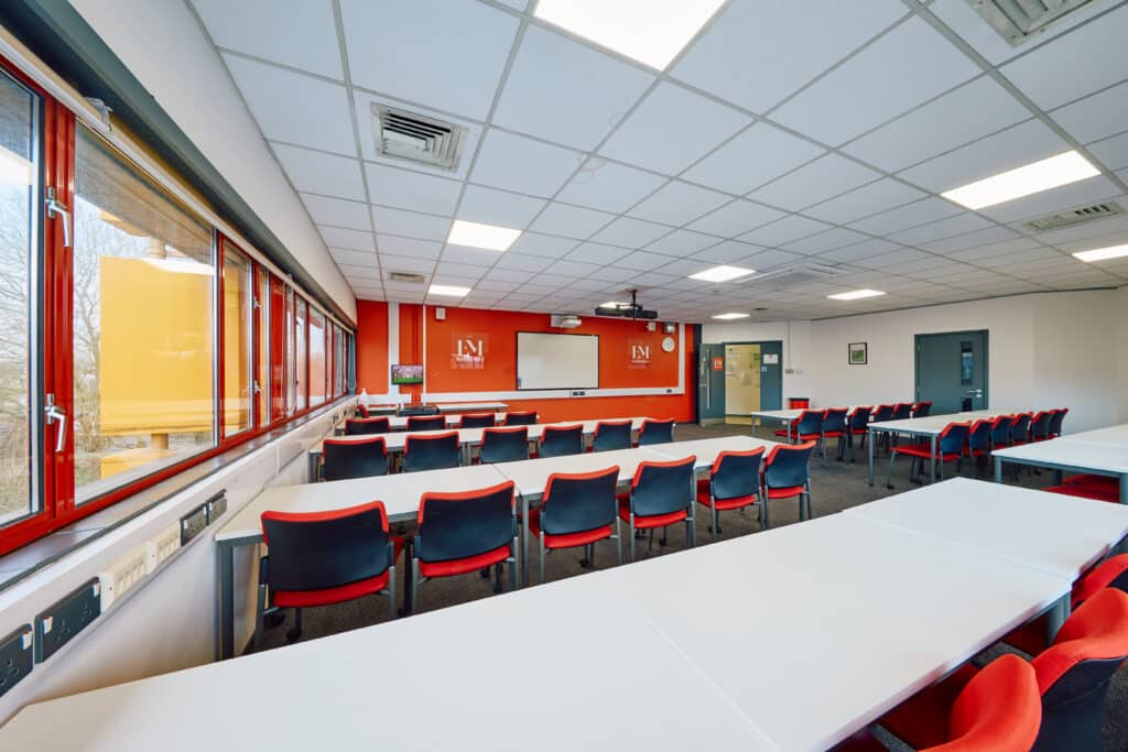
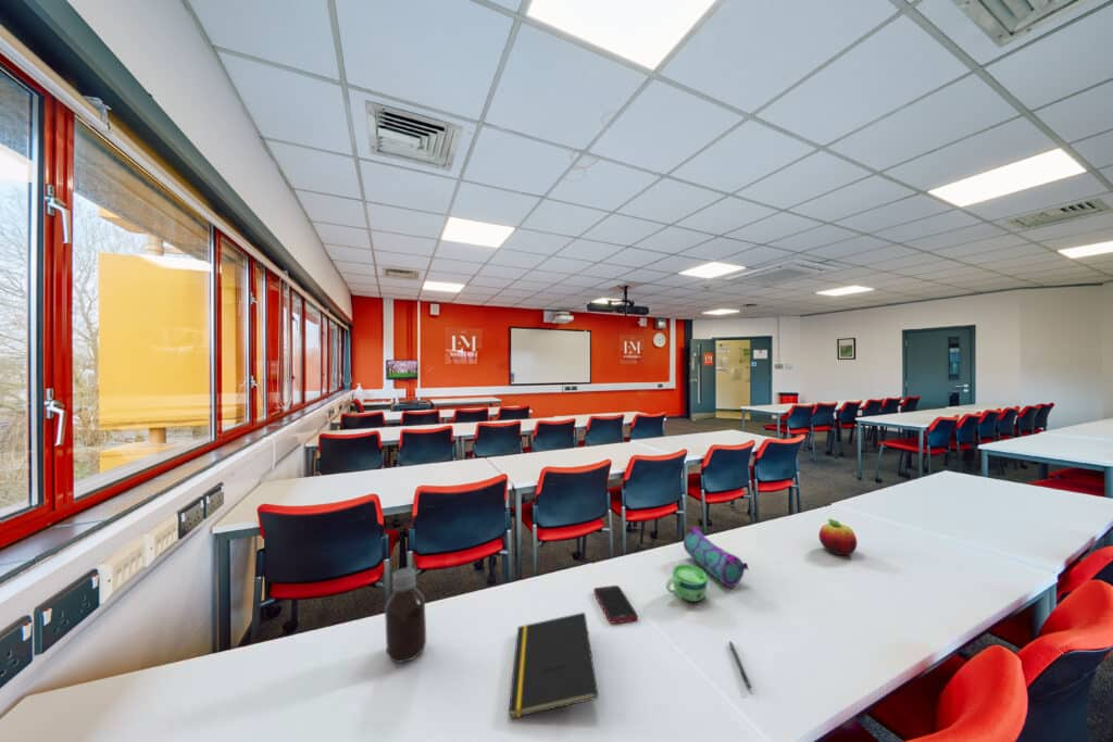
+ cell phone [592,584,639,624]
+ bottle [384,566,427,664]
+ notepad [508,612,600,719]
+ pen [728,640,752,691]
+ fruit [817,518,859,556]
+ pencil case [683,526,749,589]
+ cup [665,563,709,603]
